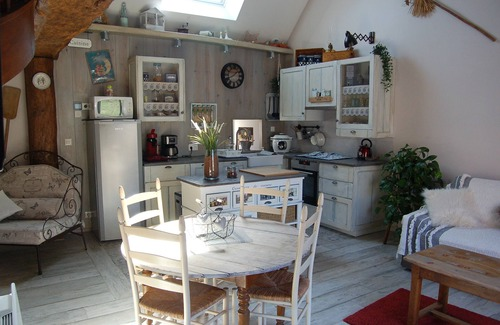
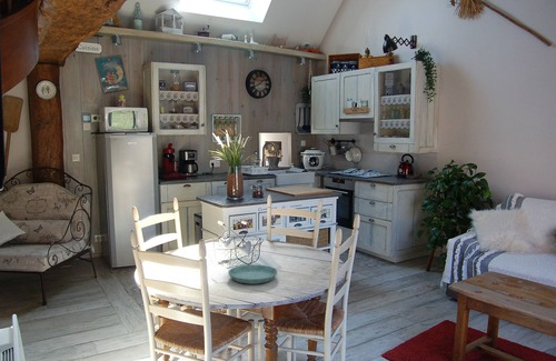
+ saucer [227,263,278,284]
